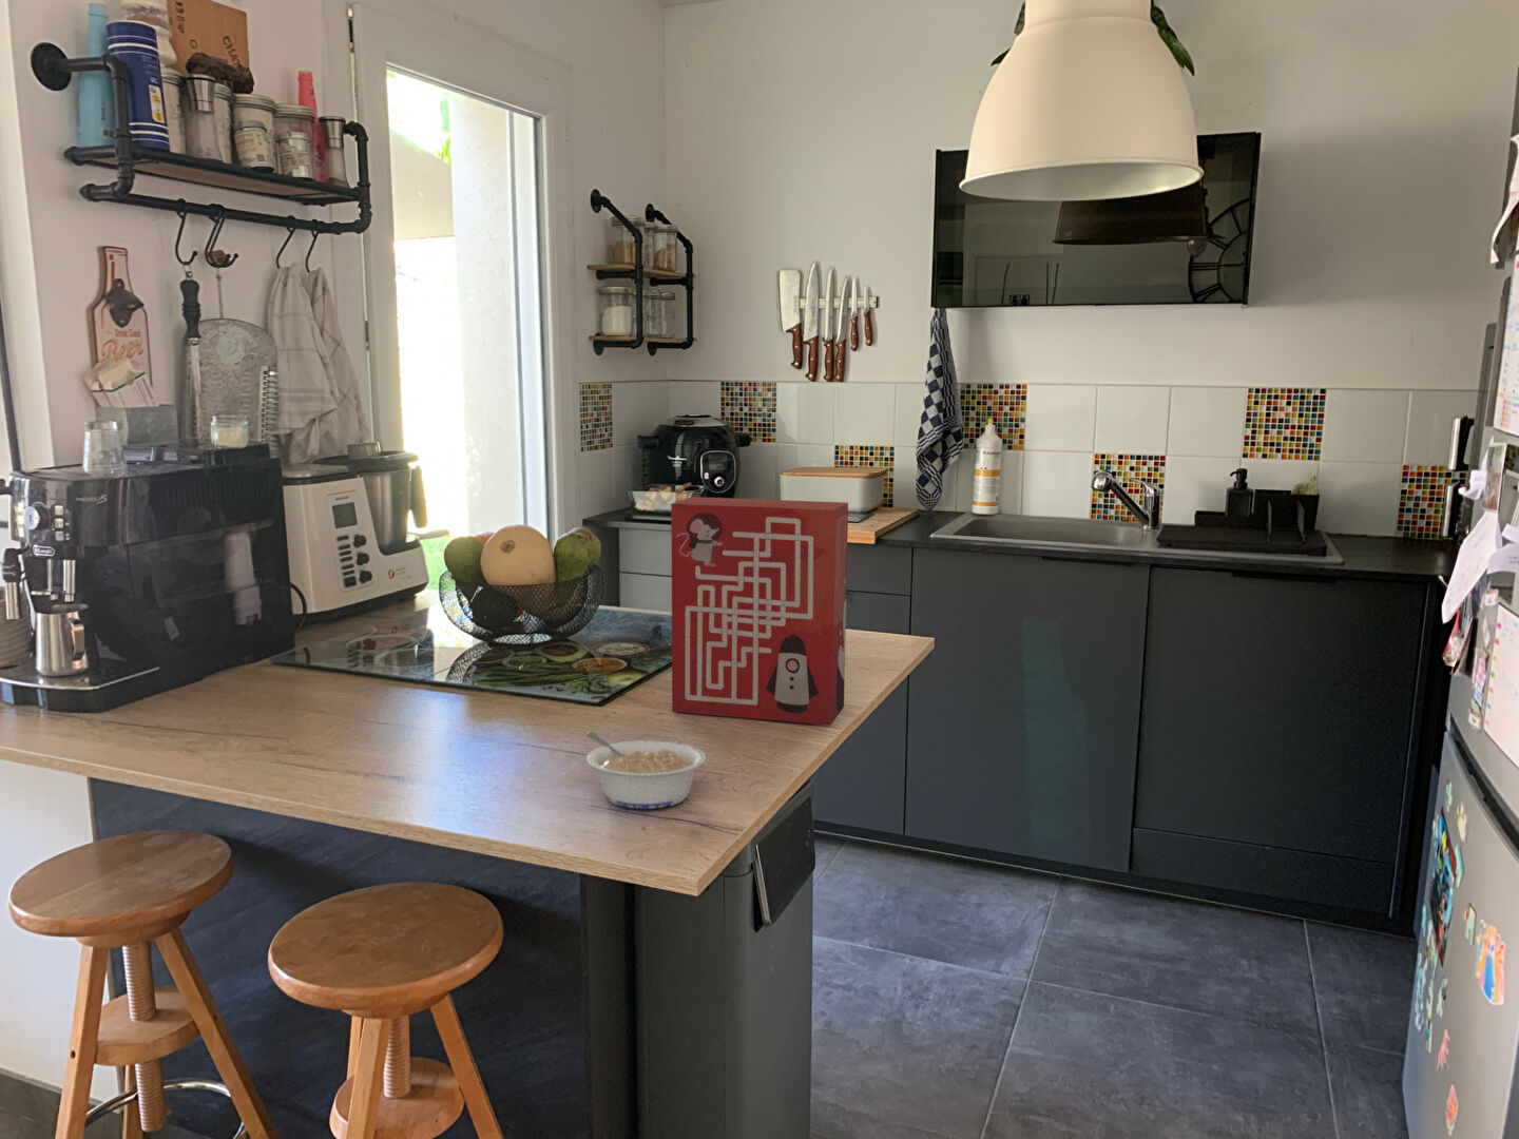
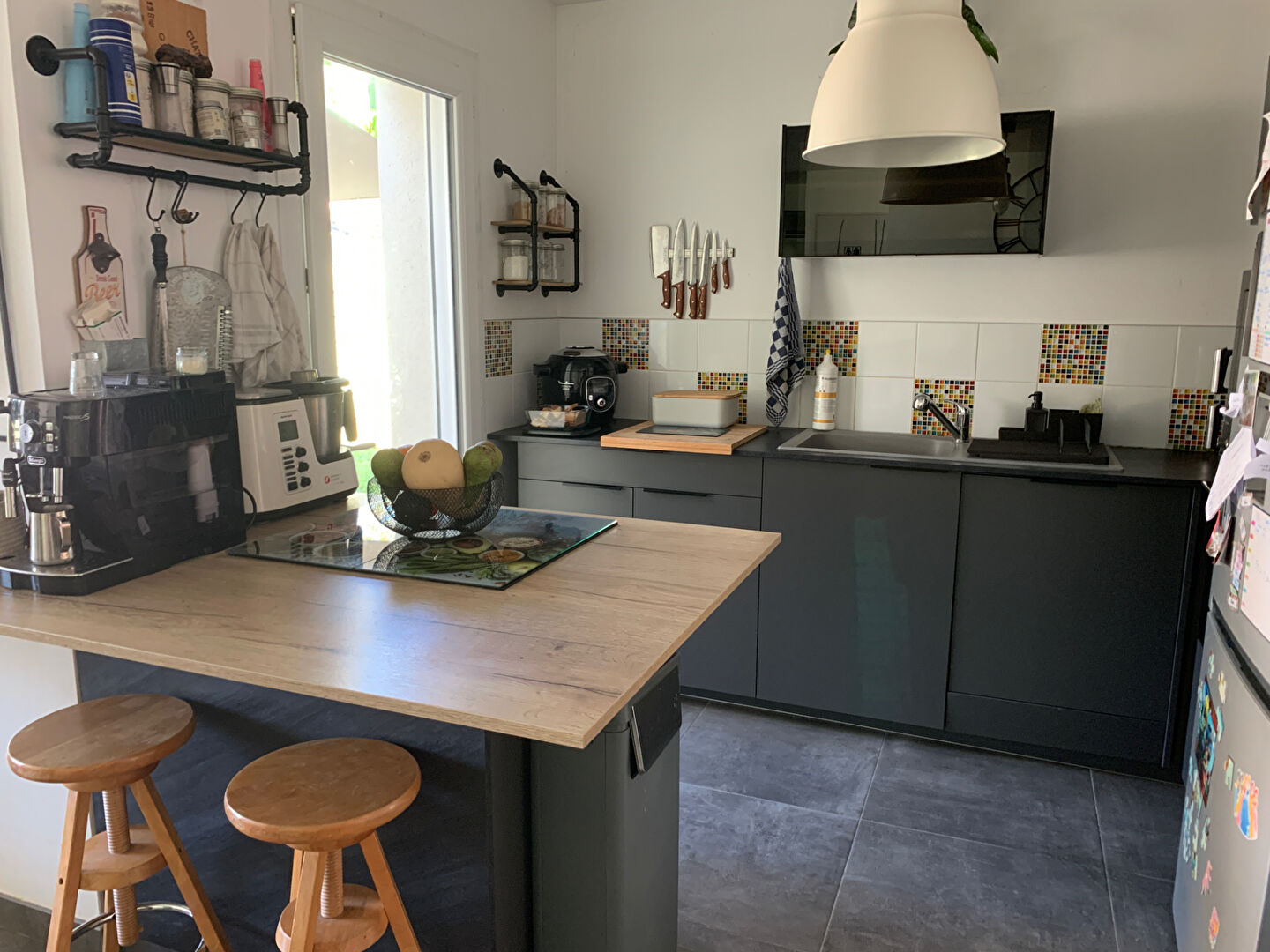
- legume [585,731,707,810]
- cereal box [670,495,849,725]
